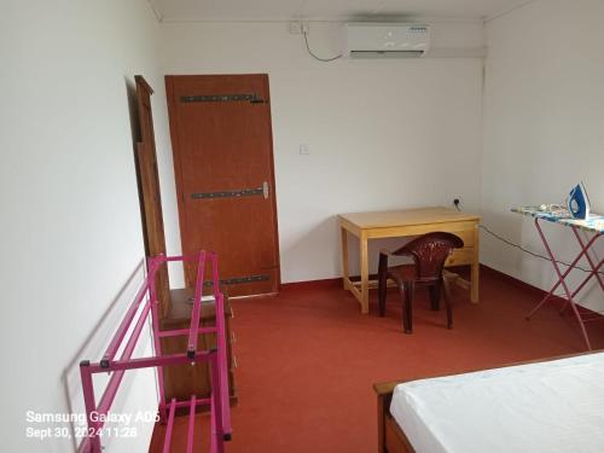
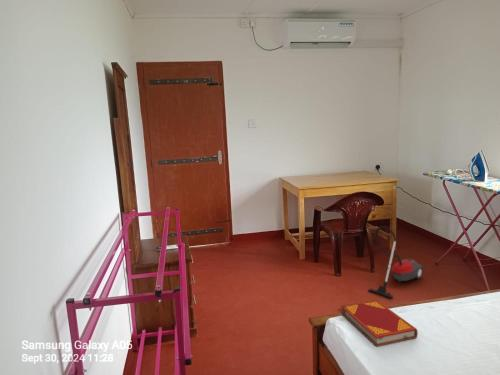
+ hardback book [340,299,419,348]
+ vacuum cleaner [367,225,425,299]
